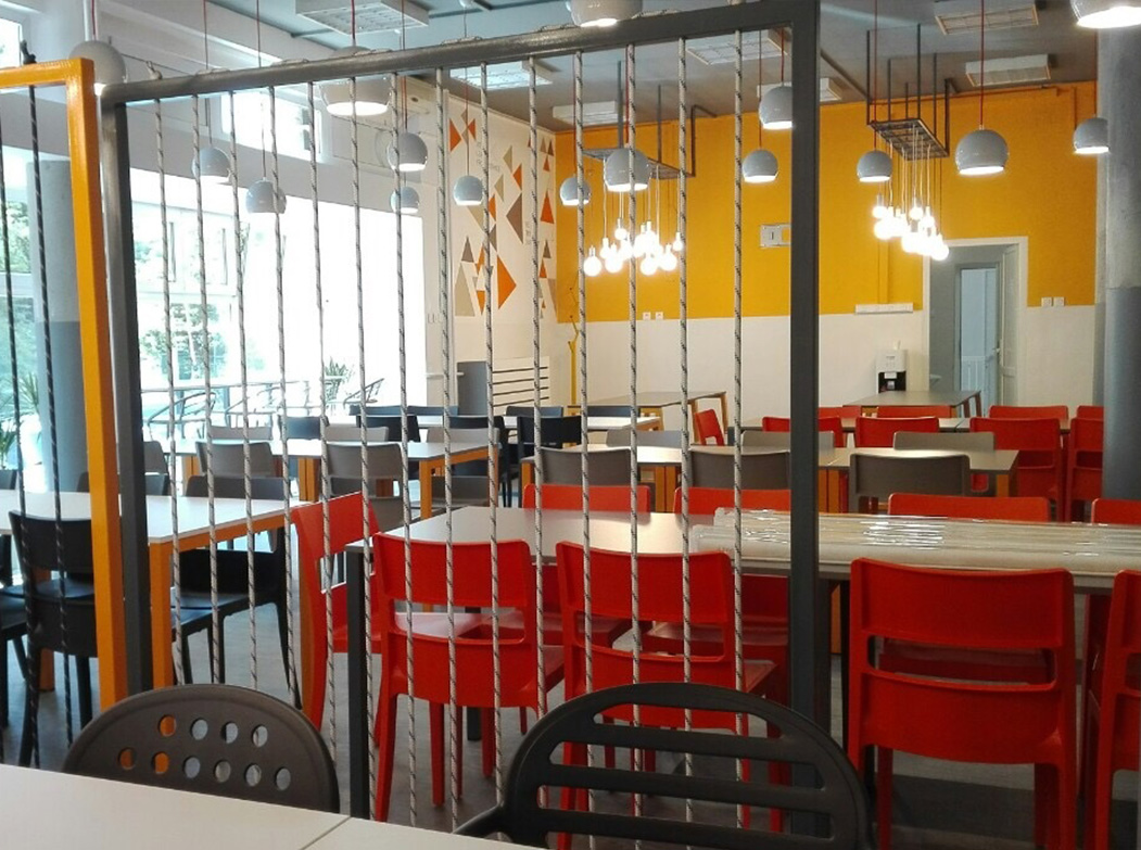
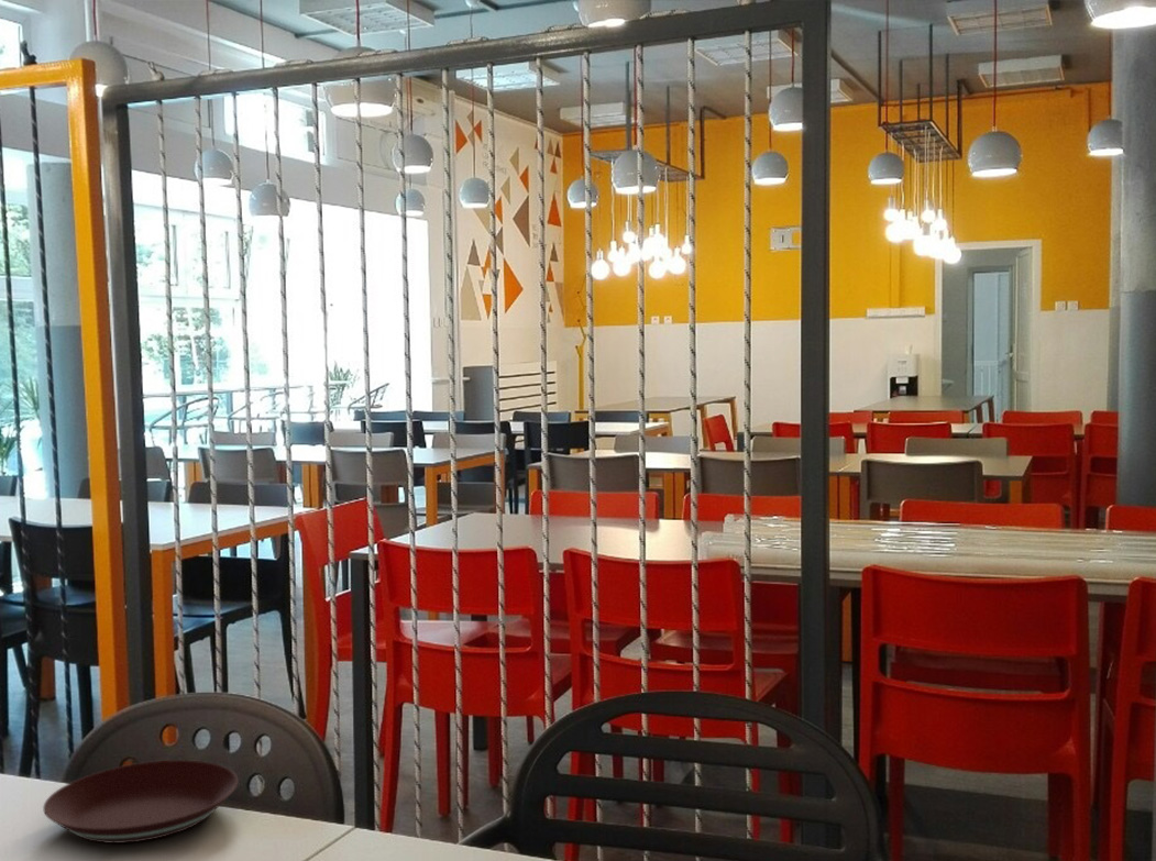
+ plate [42,759,240,845]
